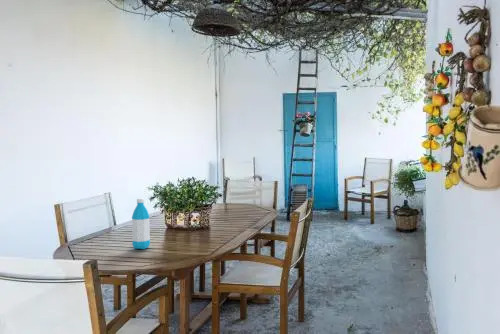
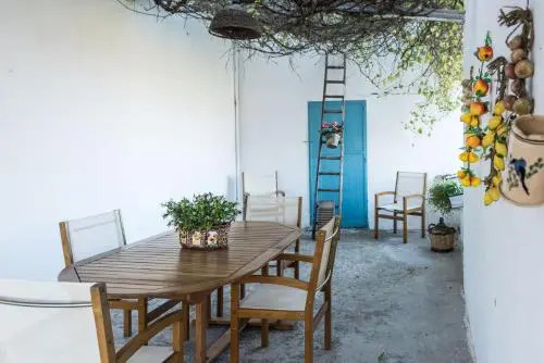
- water bottle [131,197,151,250]
